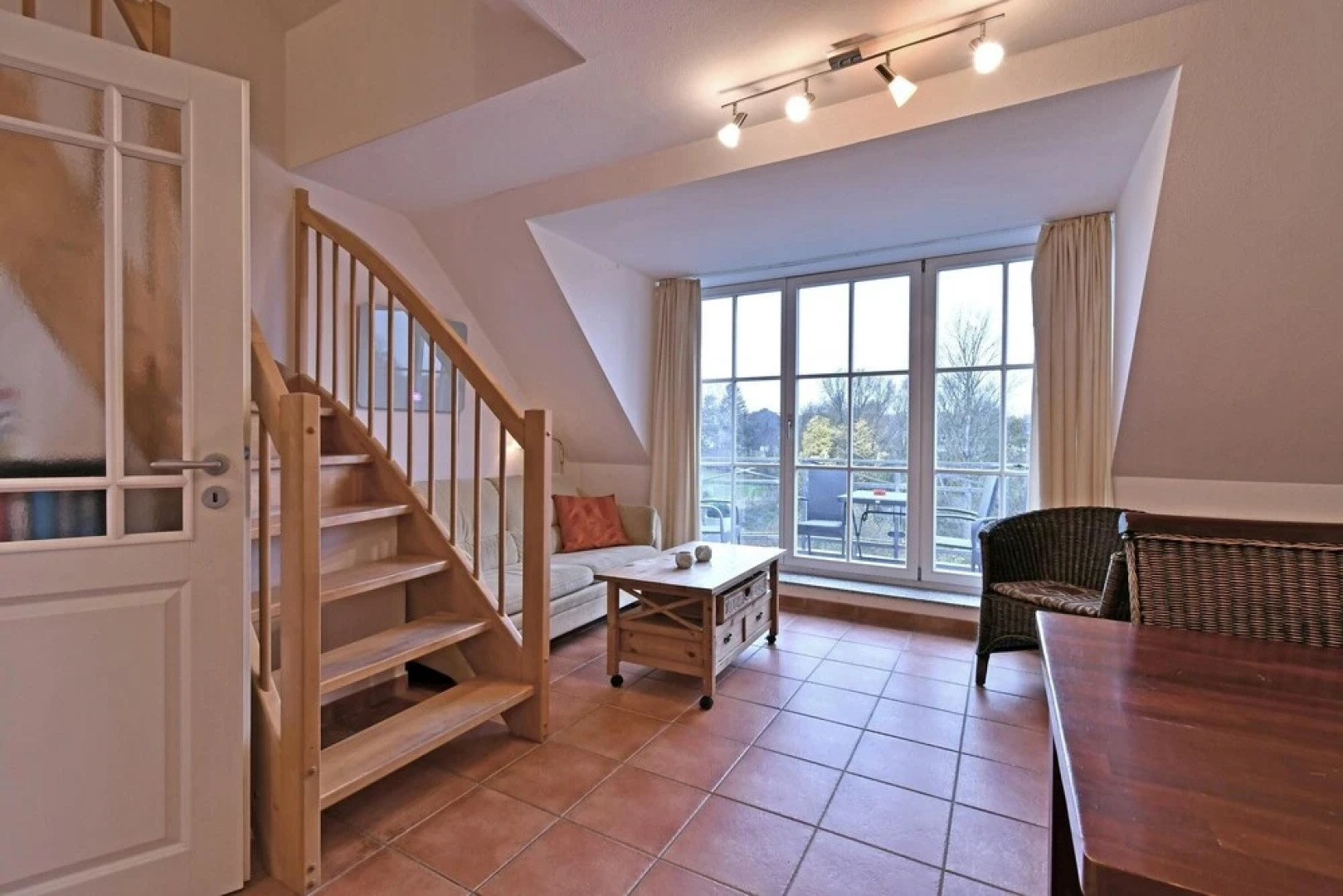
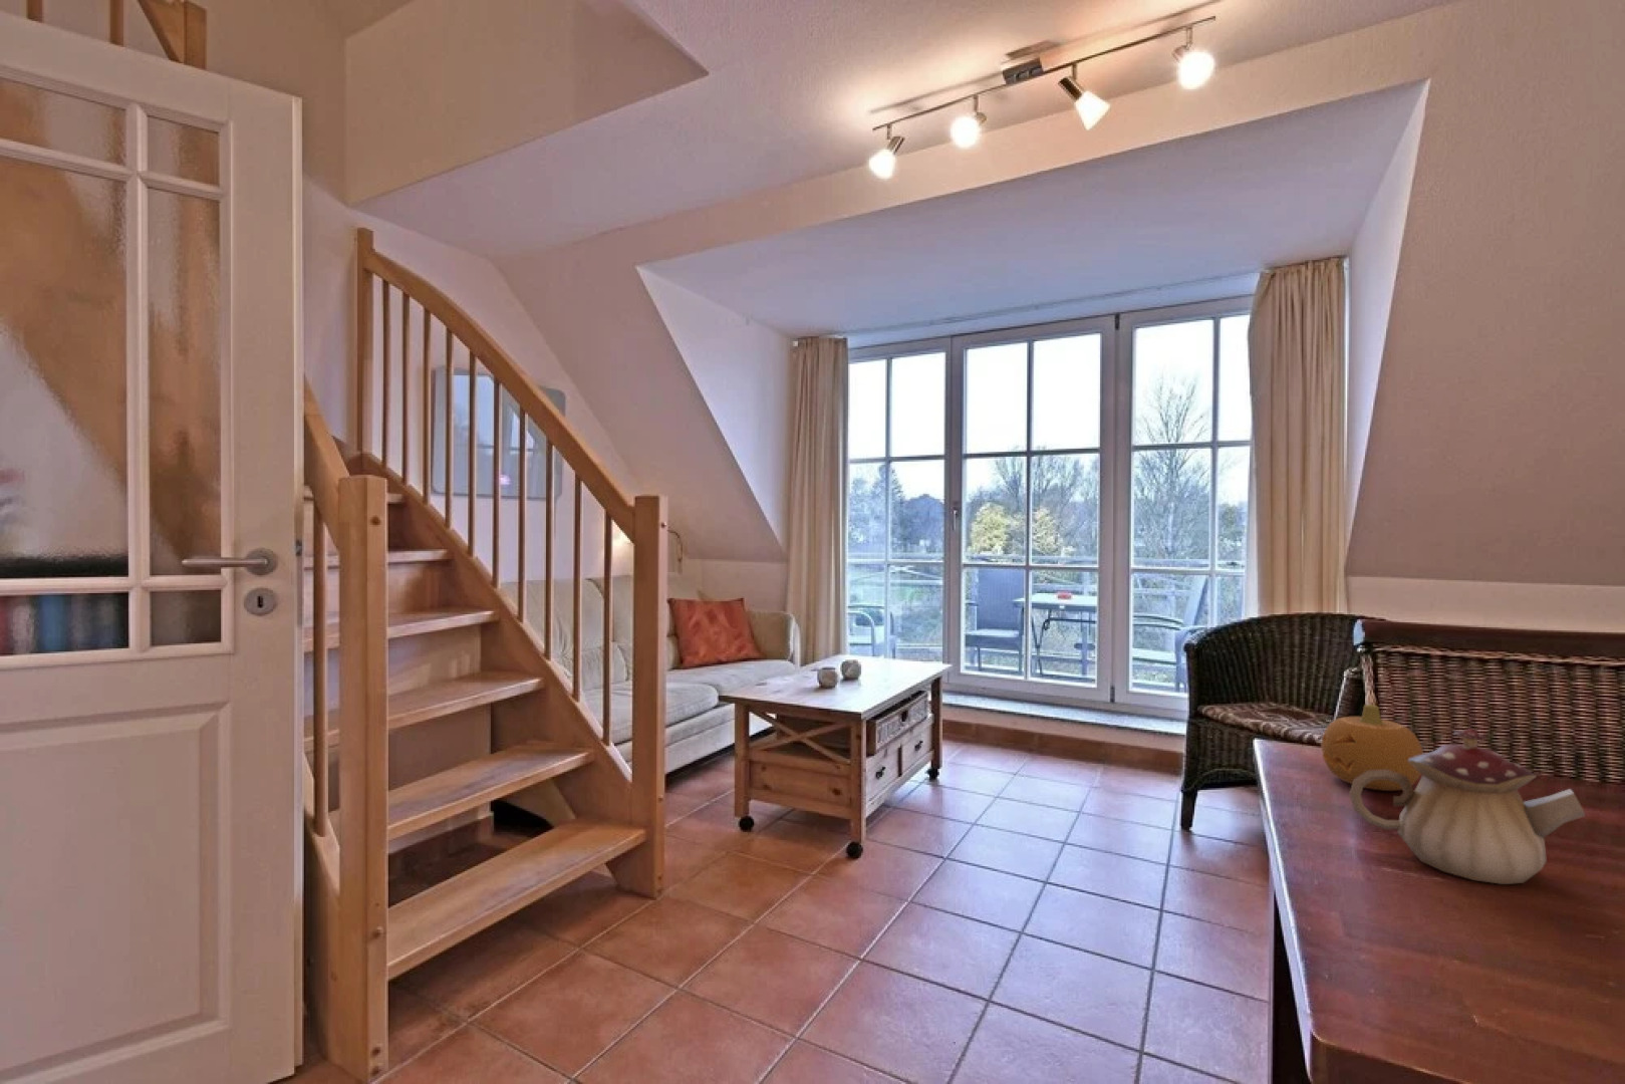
+ fruit [1320,703,1424,792]
+ teapot [1348,727,1586,886]
